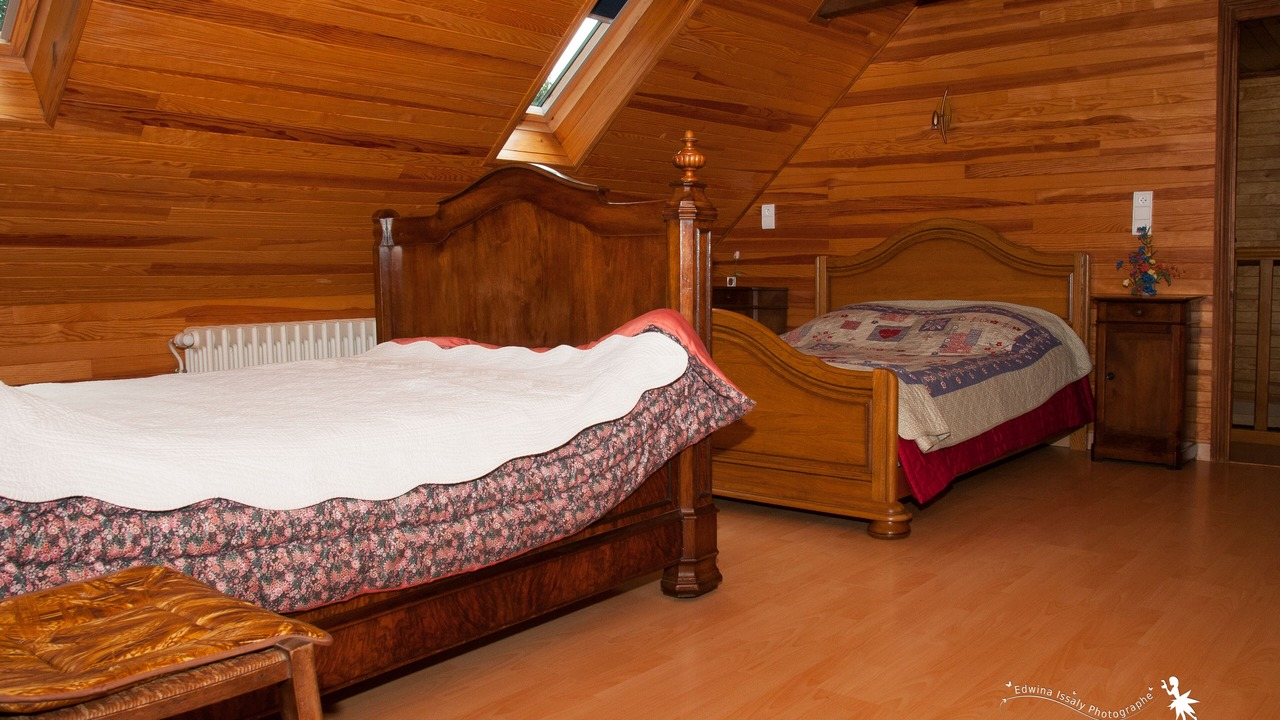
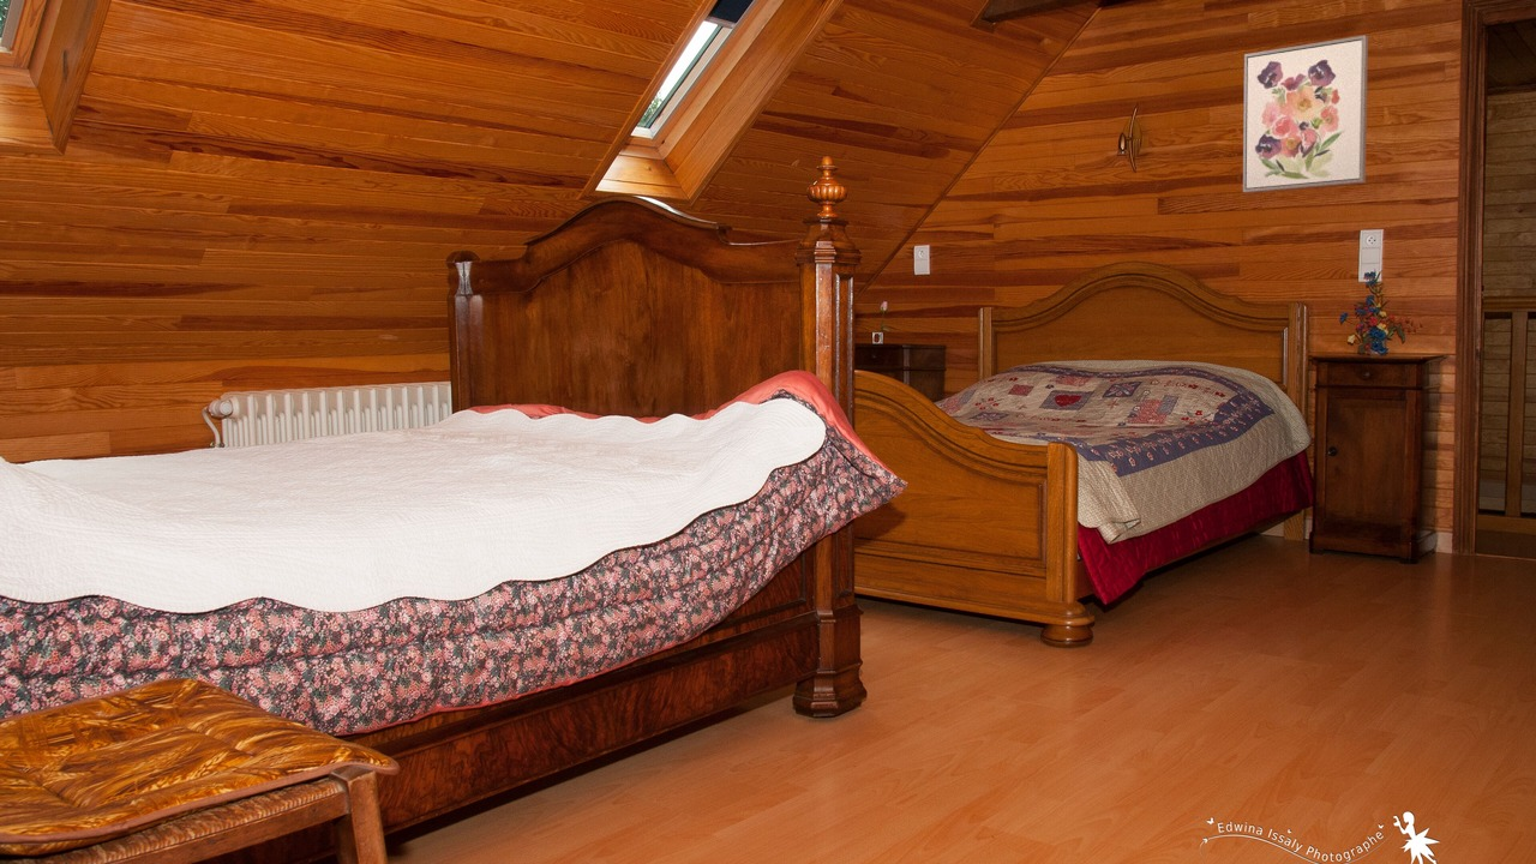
+ wall art [1242,35,1369,194]
